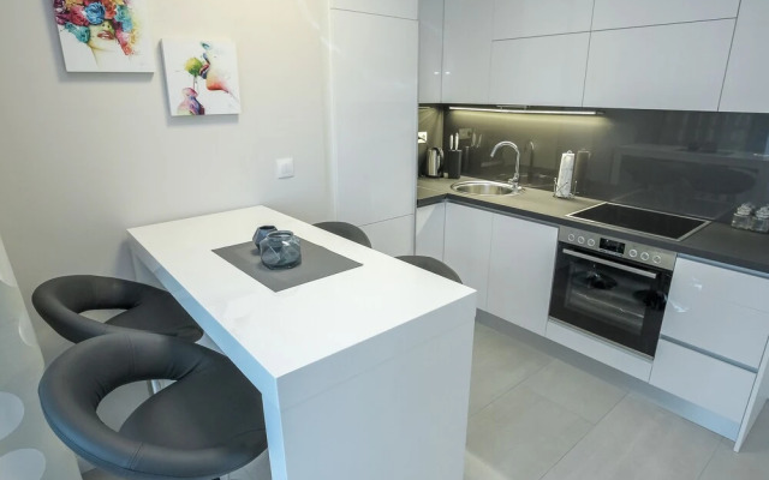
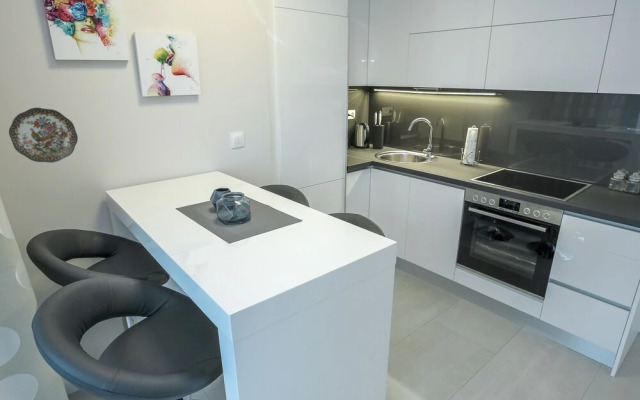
+ decorative plate [8,107,79,164]
